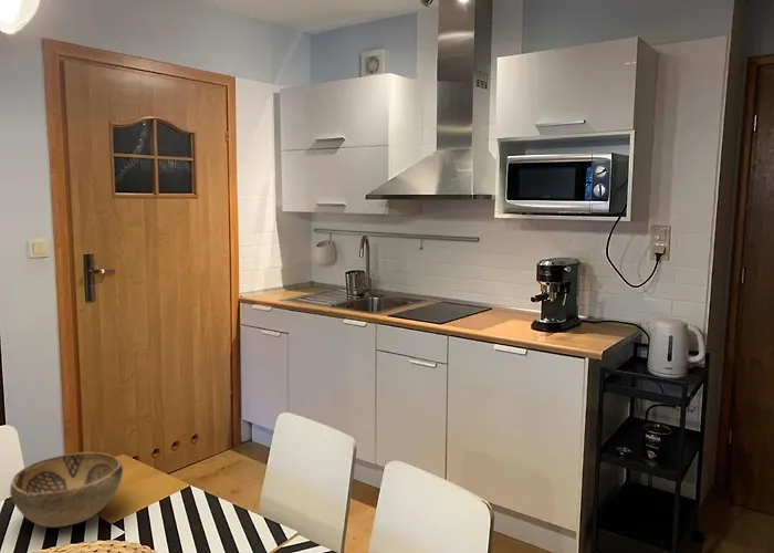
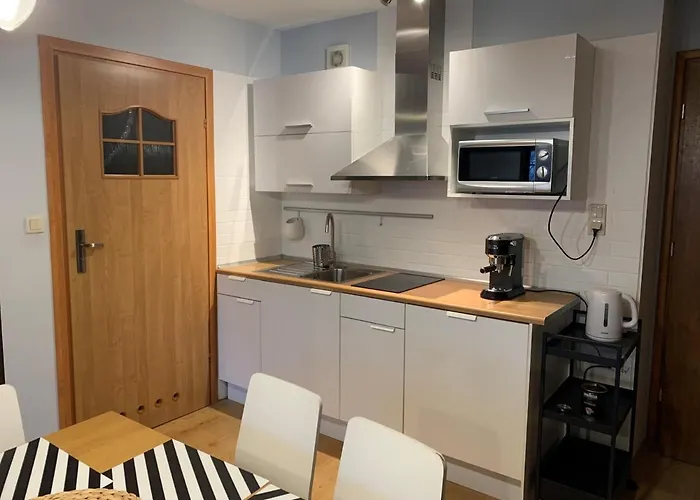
- decorative bowl [9,451,124,529]
